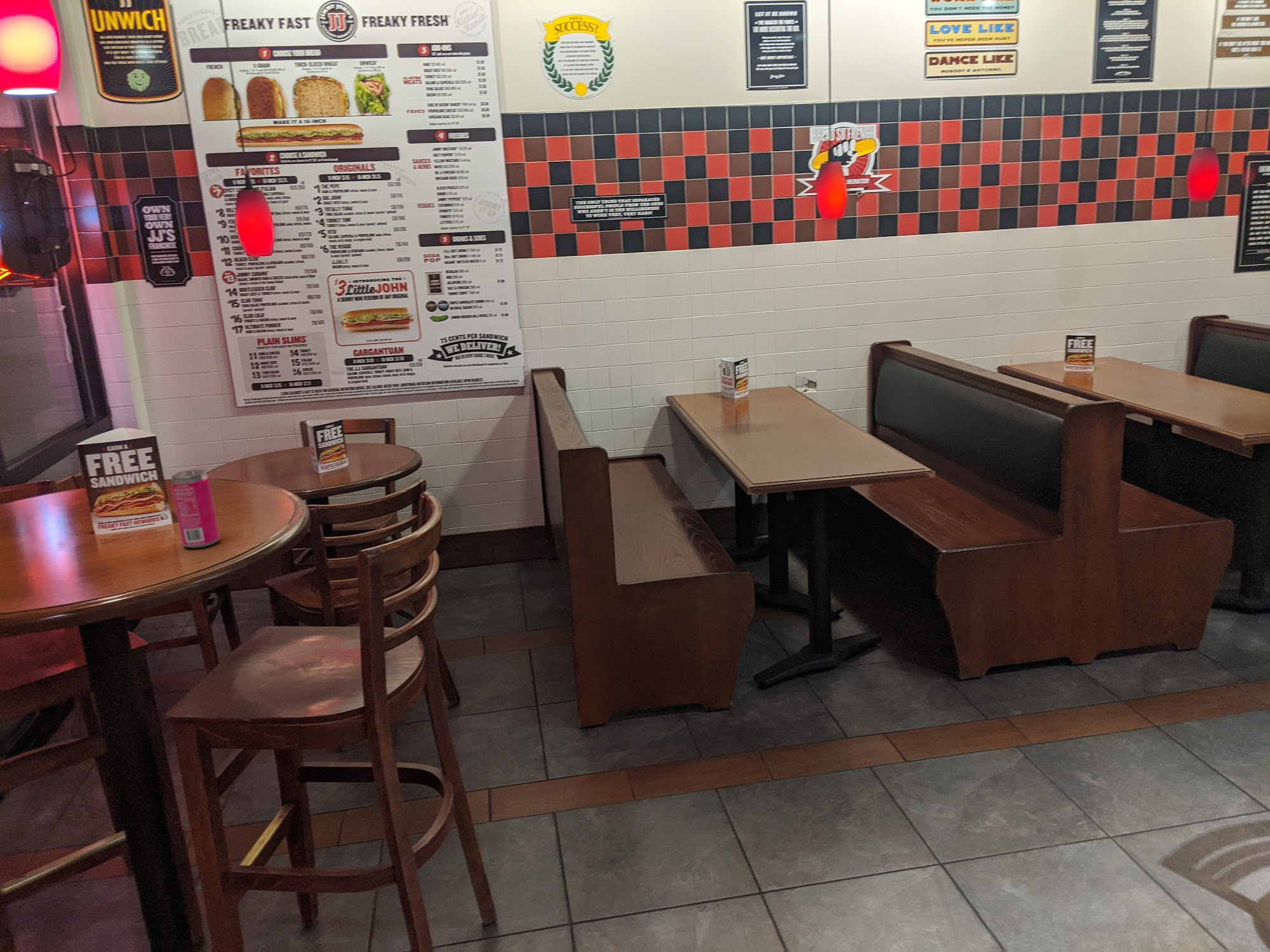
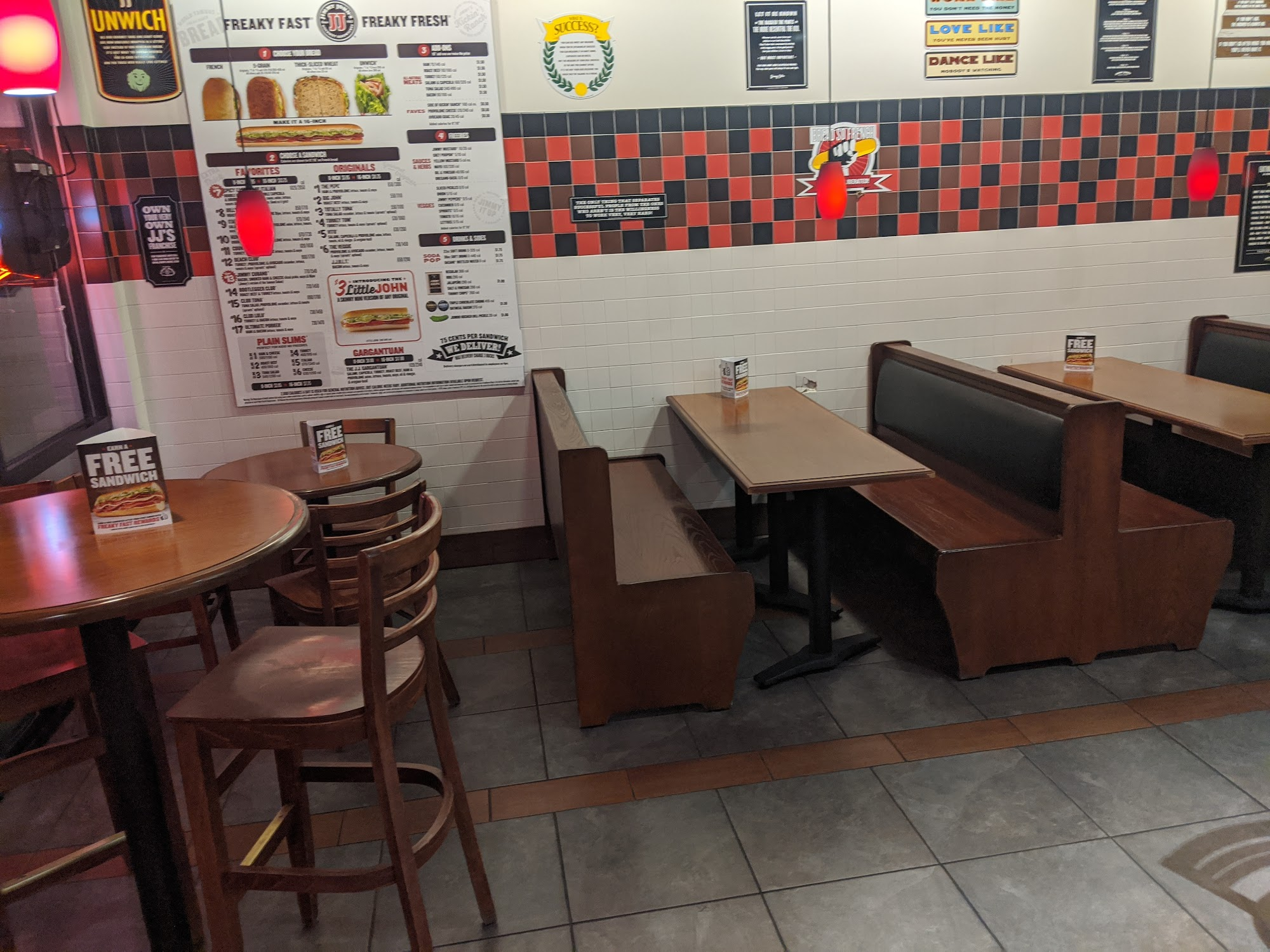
- beverage can [170,469,220,549]
